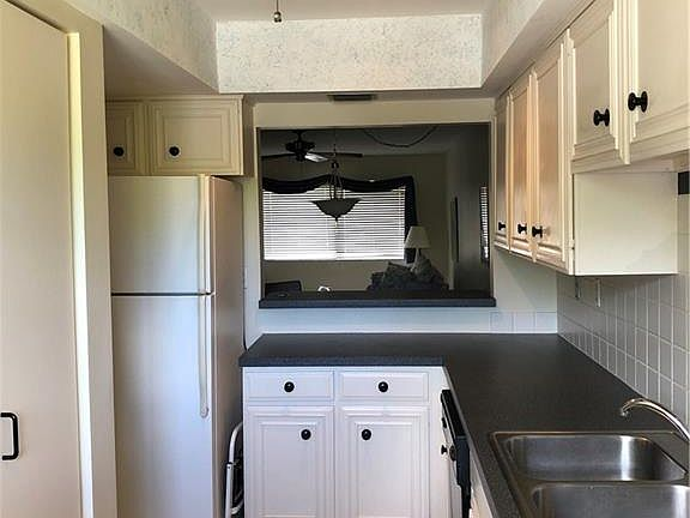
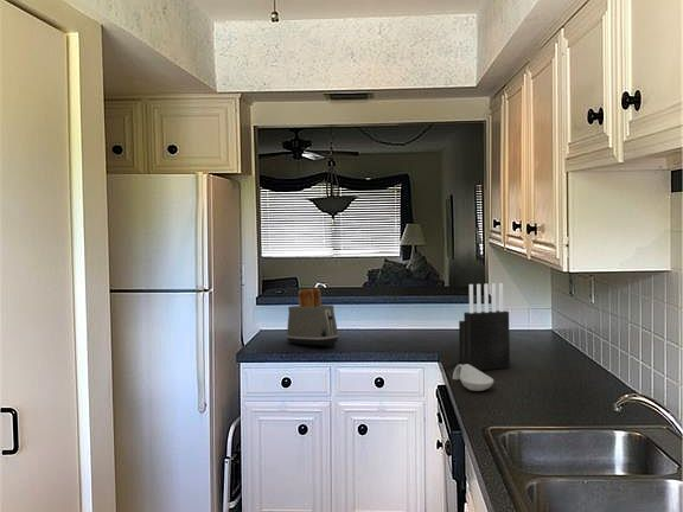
+ toaster [286,288,340,347]
+ knife block [458,282,511,371]
+ spoon rest [452,364,494,392]
